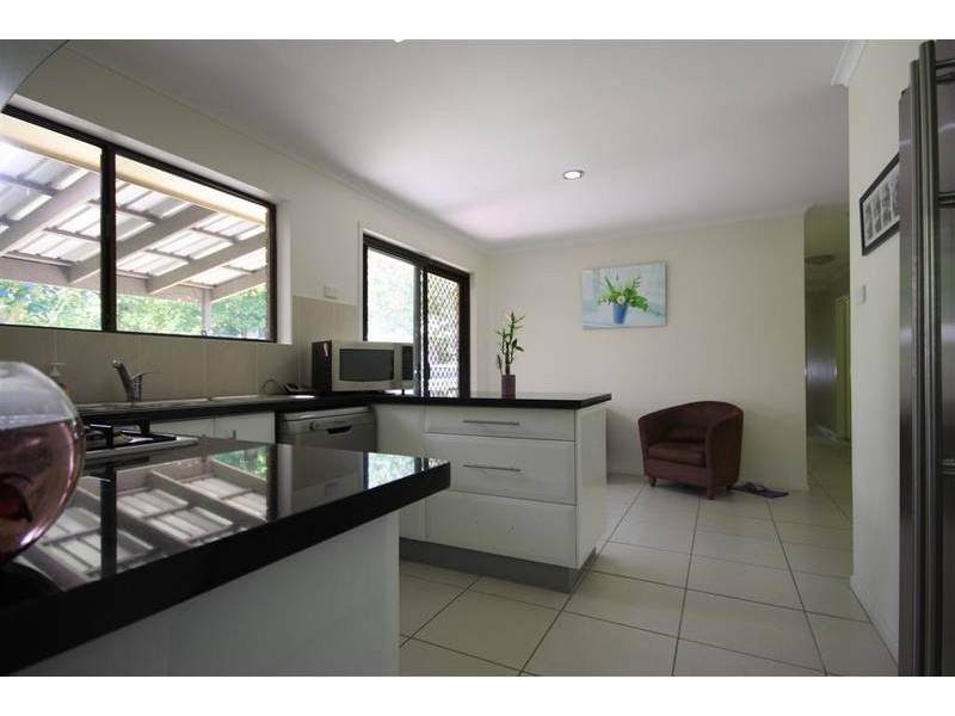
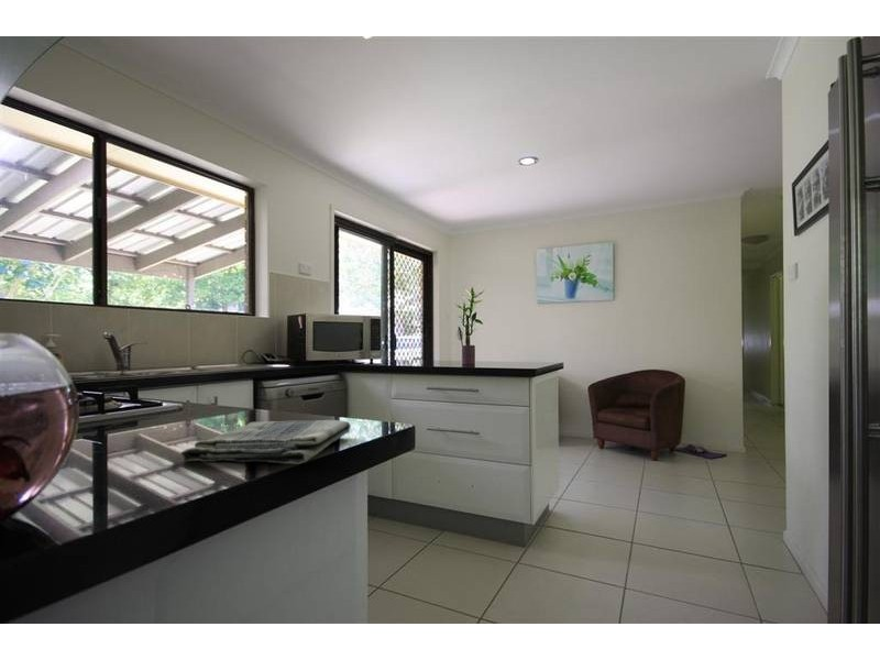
+ dish towel [179,419,352,465]
